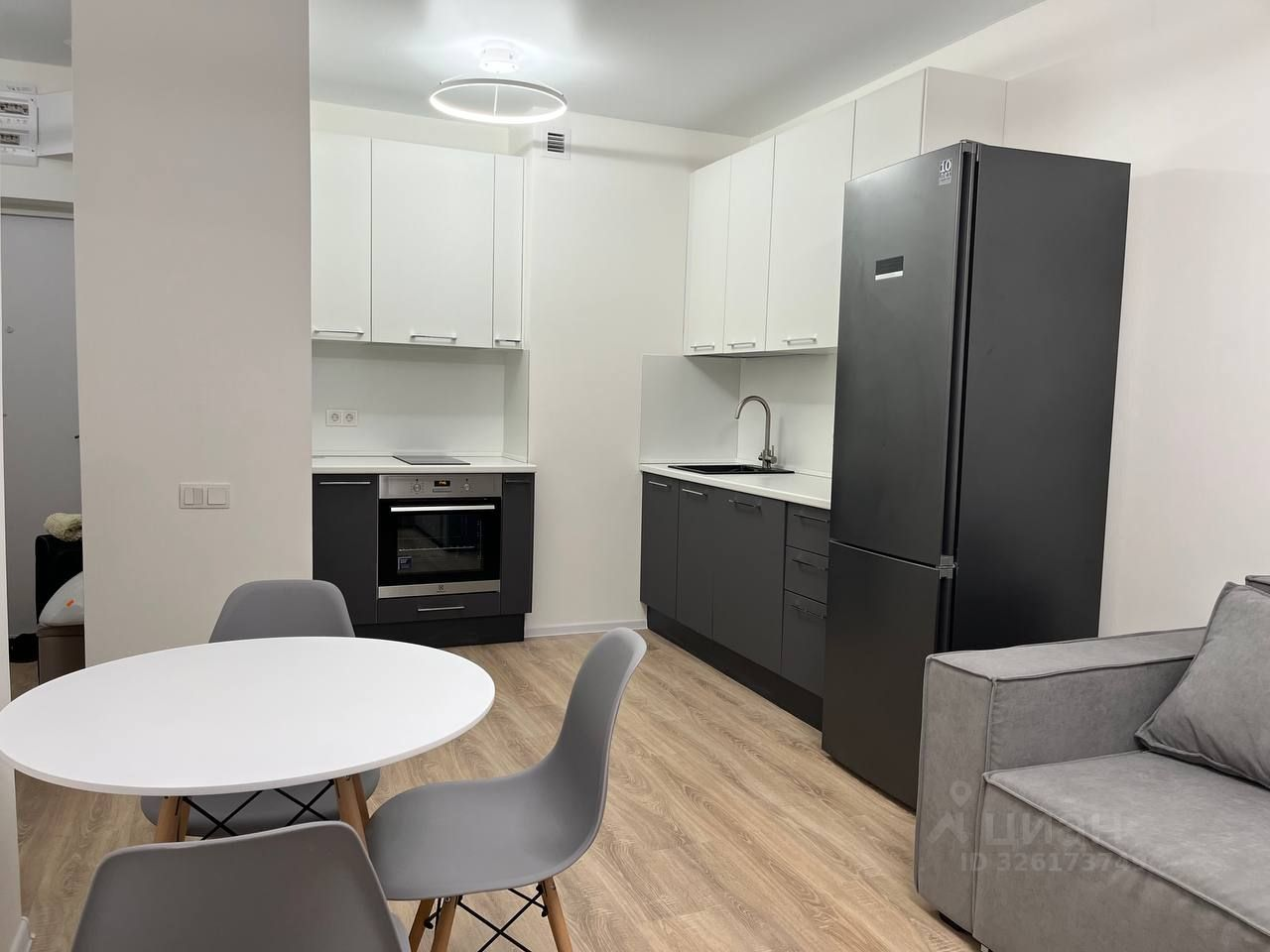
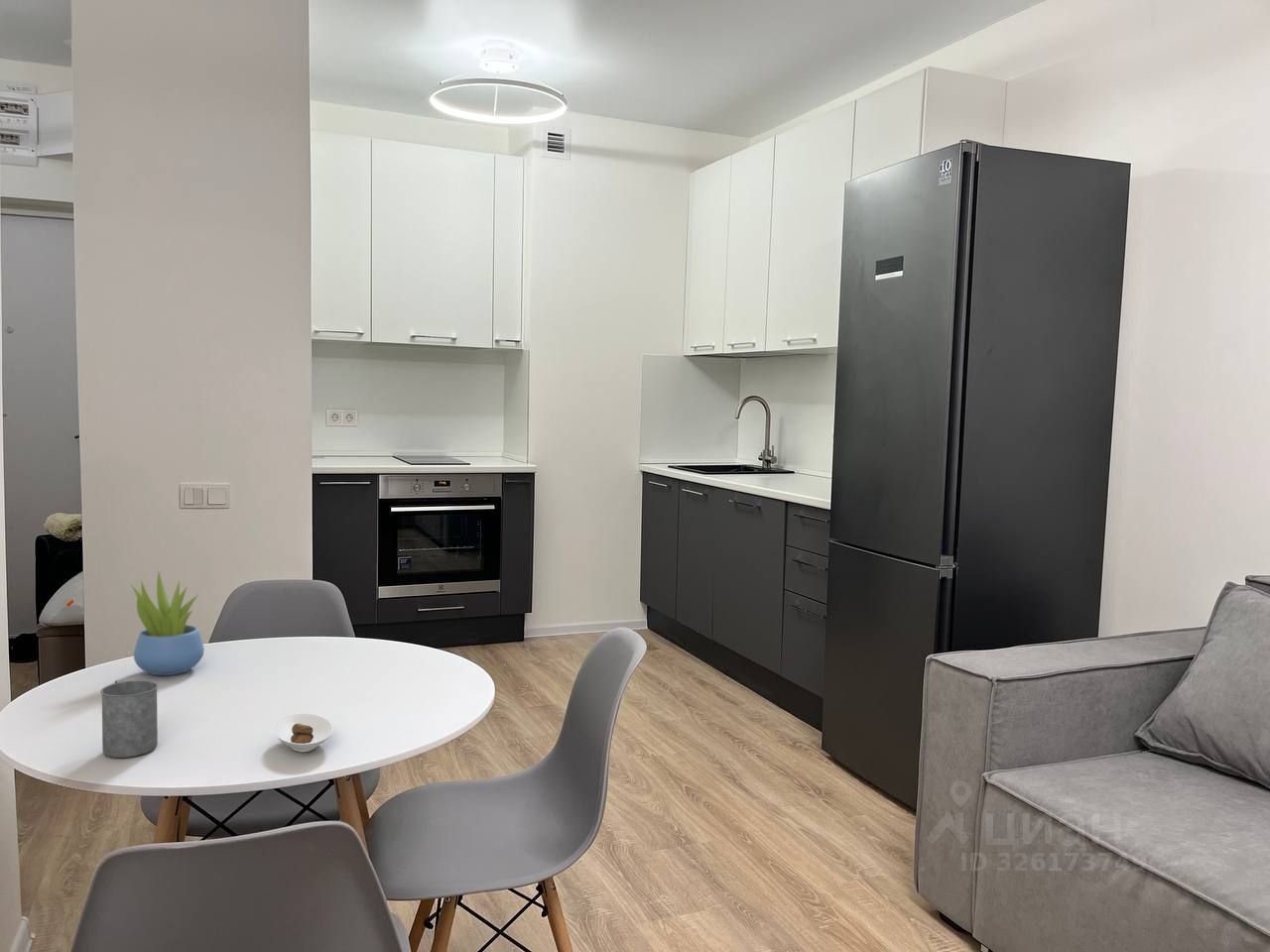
+ succulent plant [130,570,205,676]
+ mug [99,678,159,759]
+ saucer [272,712,334,753]
